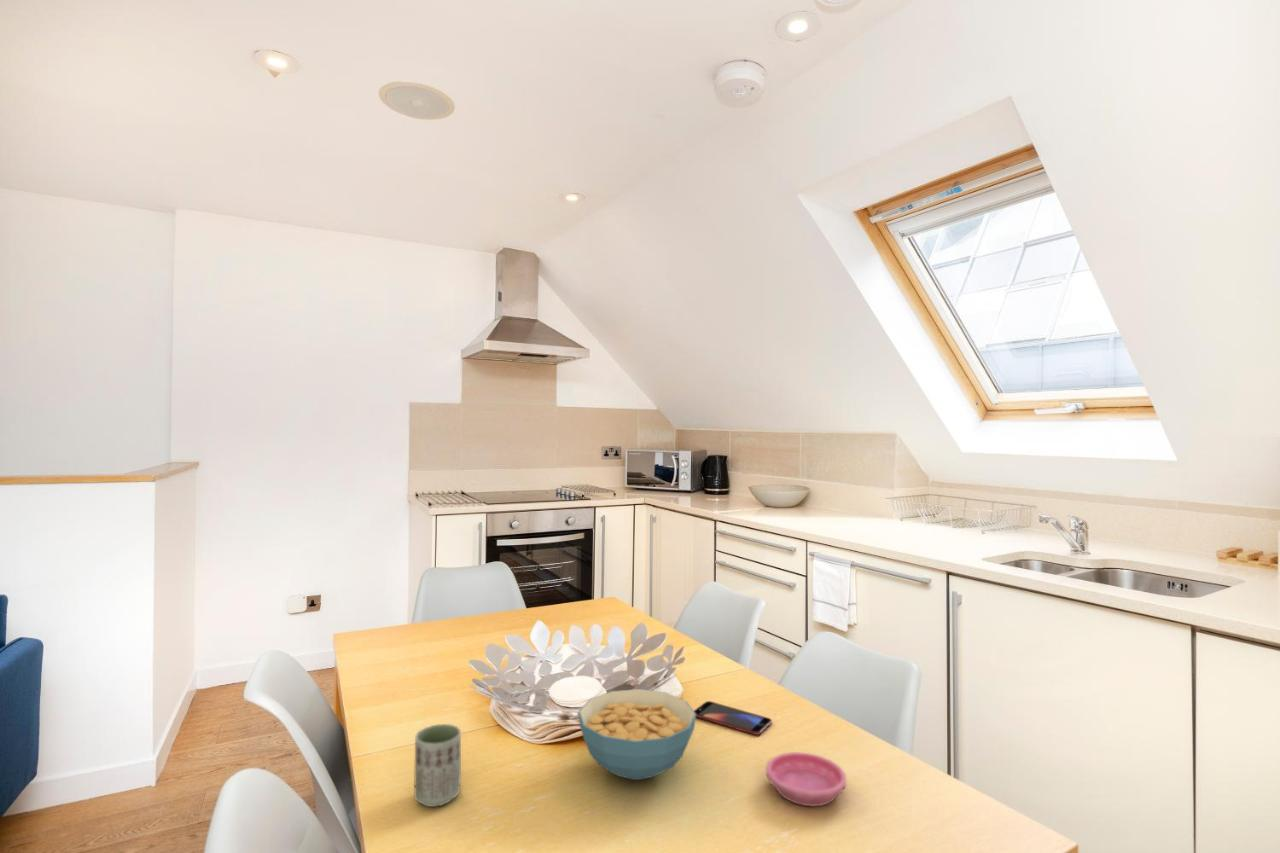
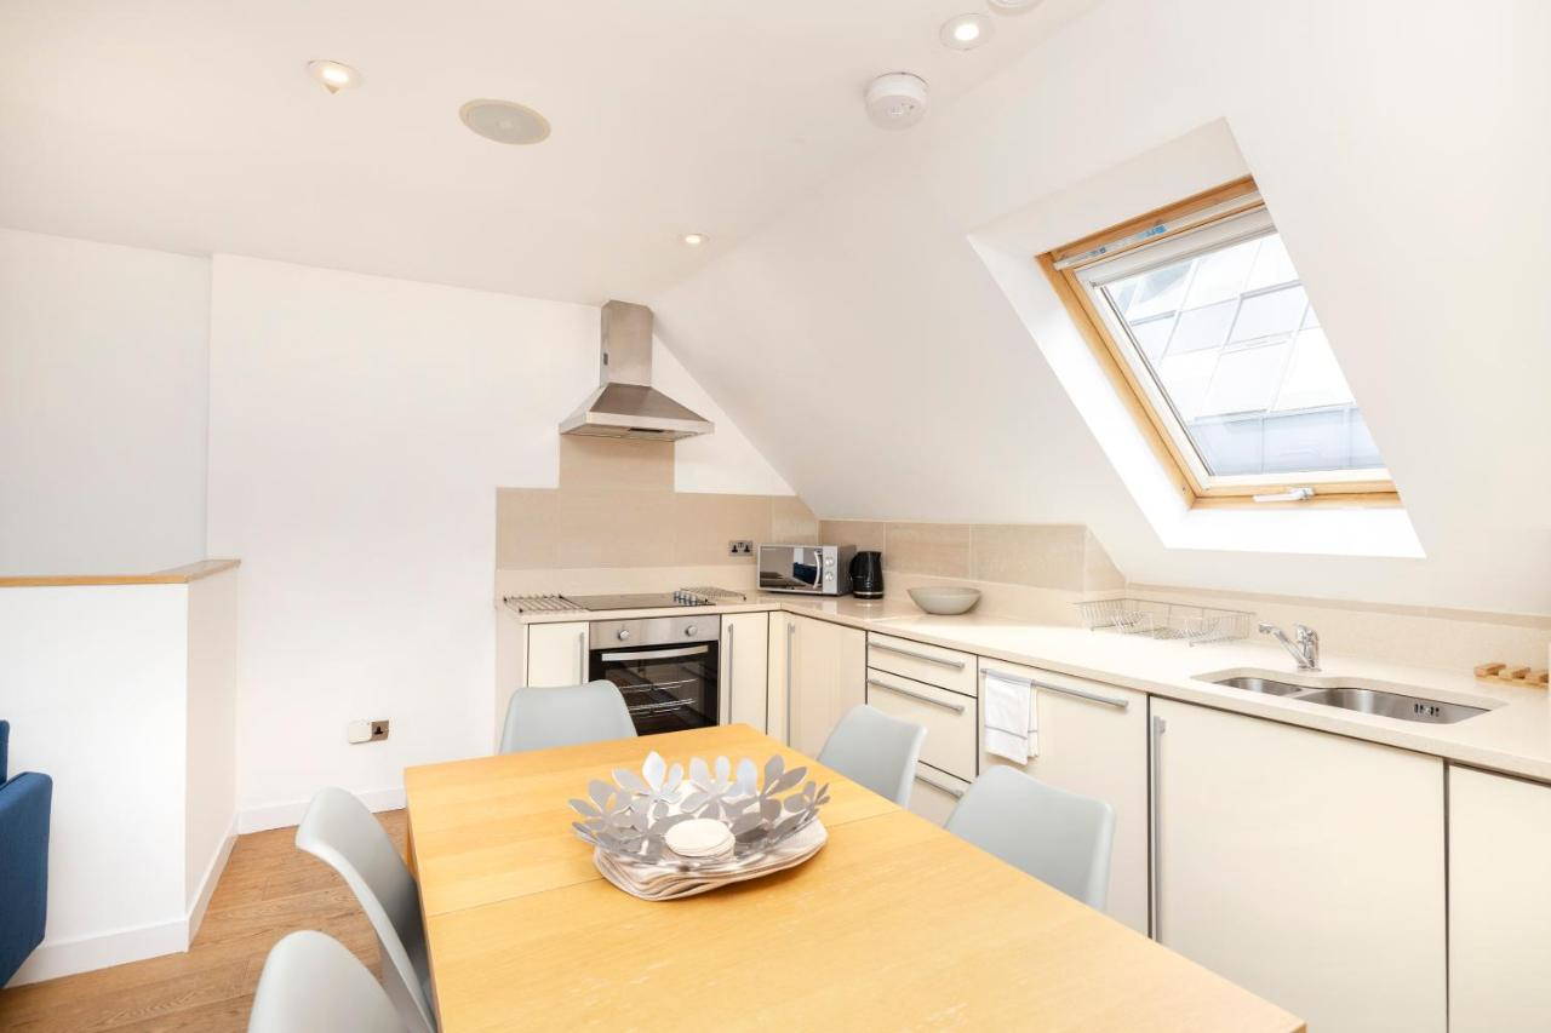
- smartphone [693,700,773,736]
- saucer [765,751,847,807]
- cereal bowl [578,688,697,781]
- cup [414,723,462,808]
